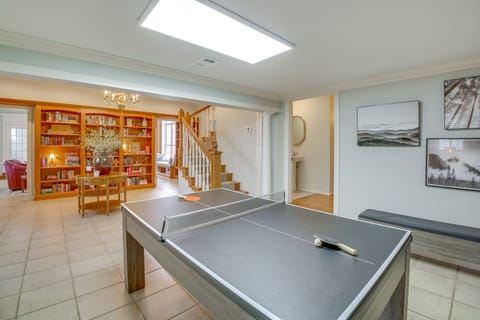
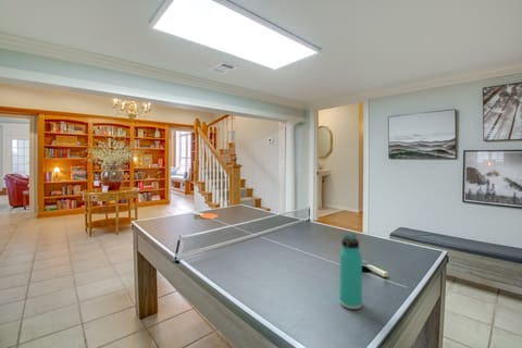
+ thermos bottle [339,233,363,310]
